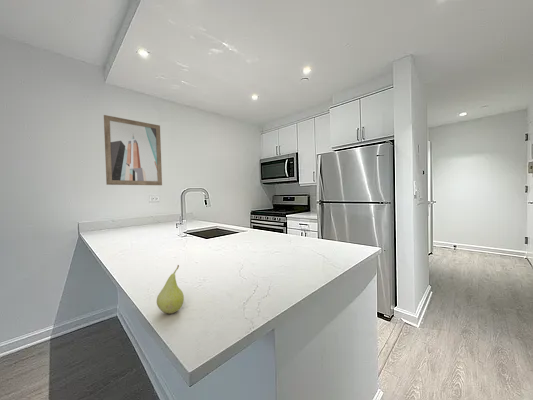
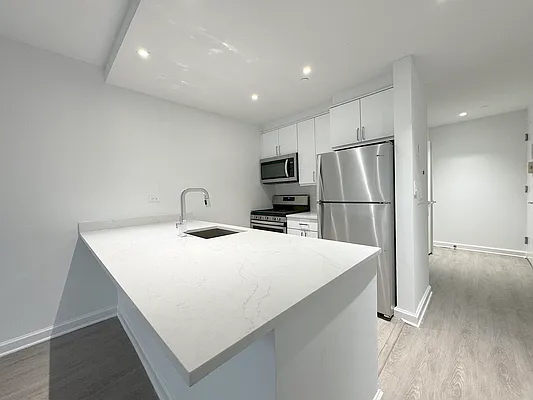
- fruit [156,264,185,315]
- wall art [103,114,163,186]
